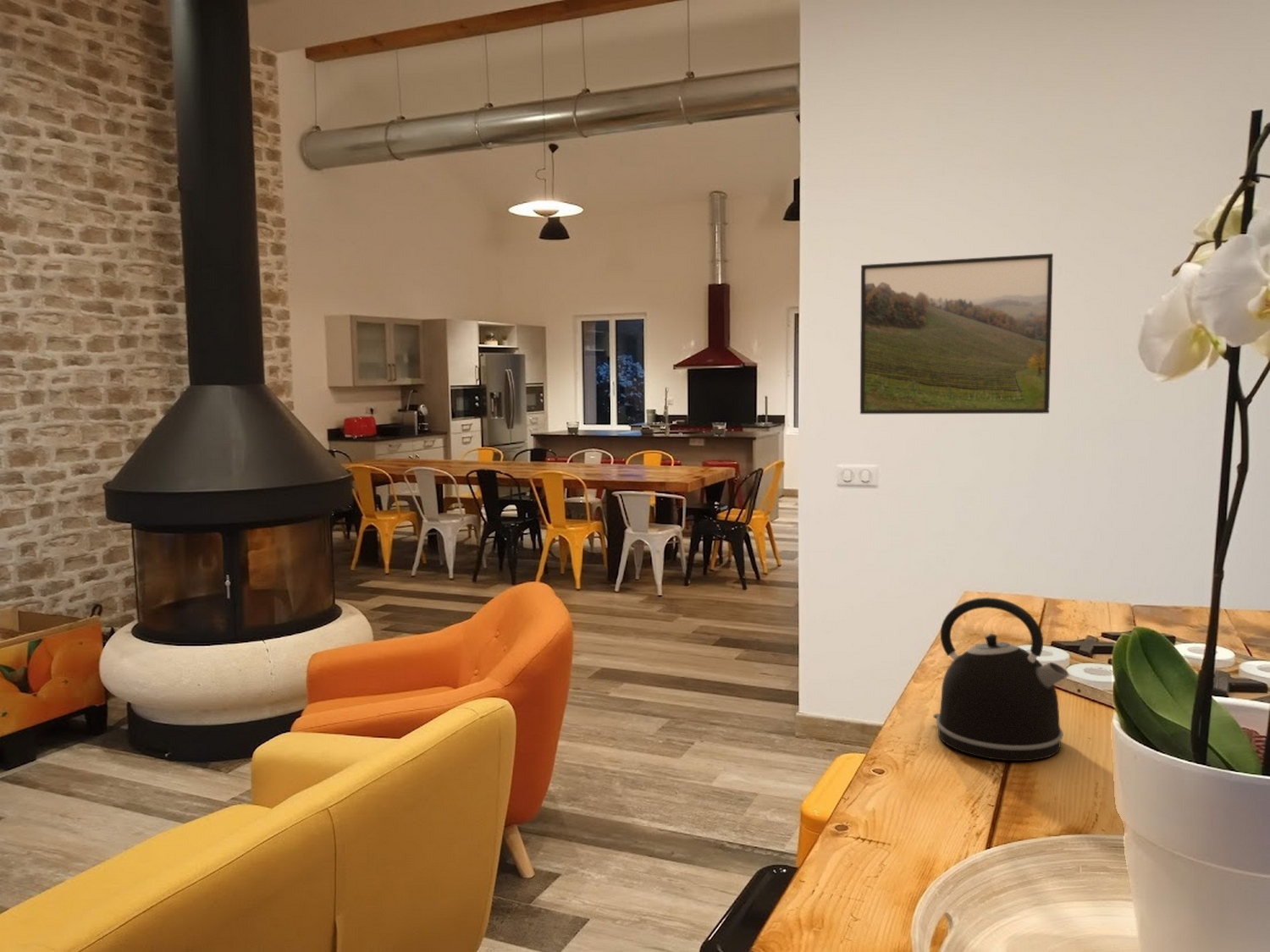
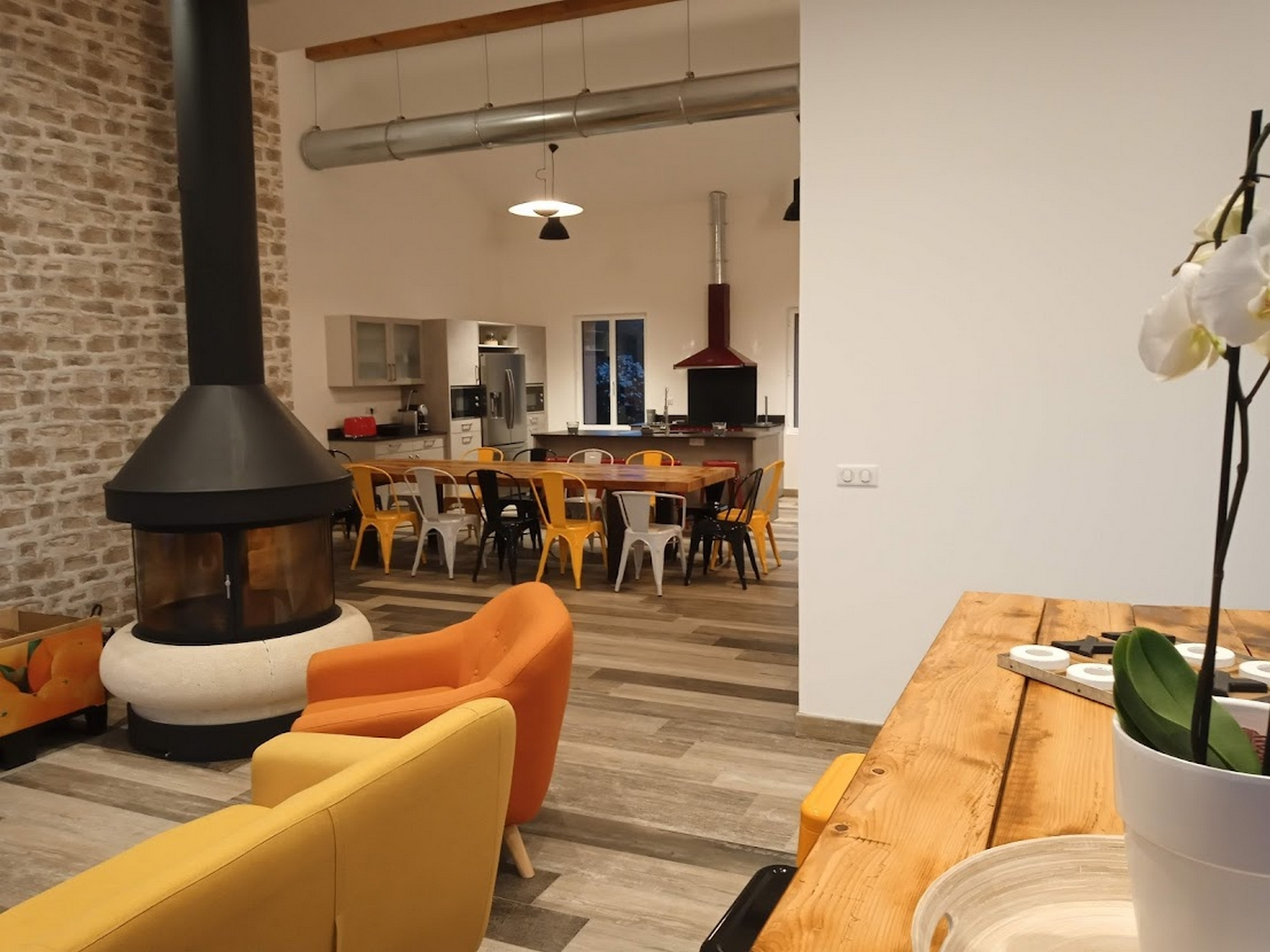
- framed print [859,253,1054,415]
- kettle [933,597,1070,762]
